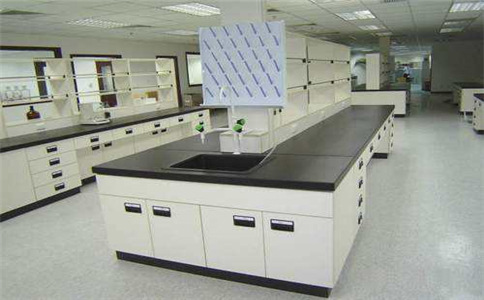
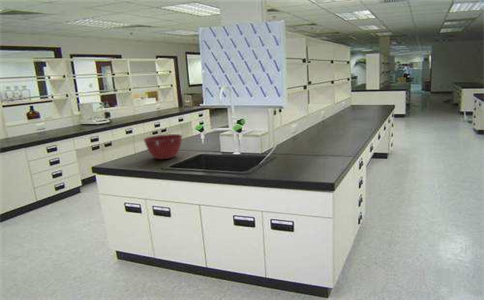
+ mixing bowl [142,133,183,160]
